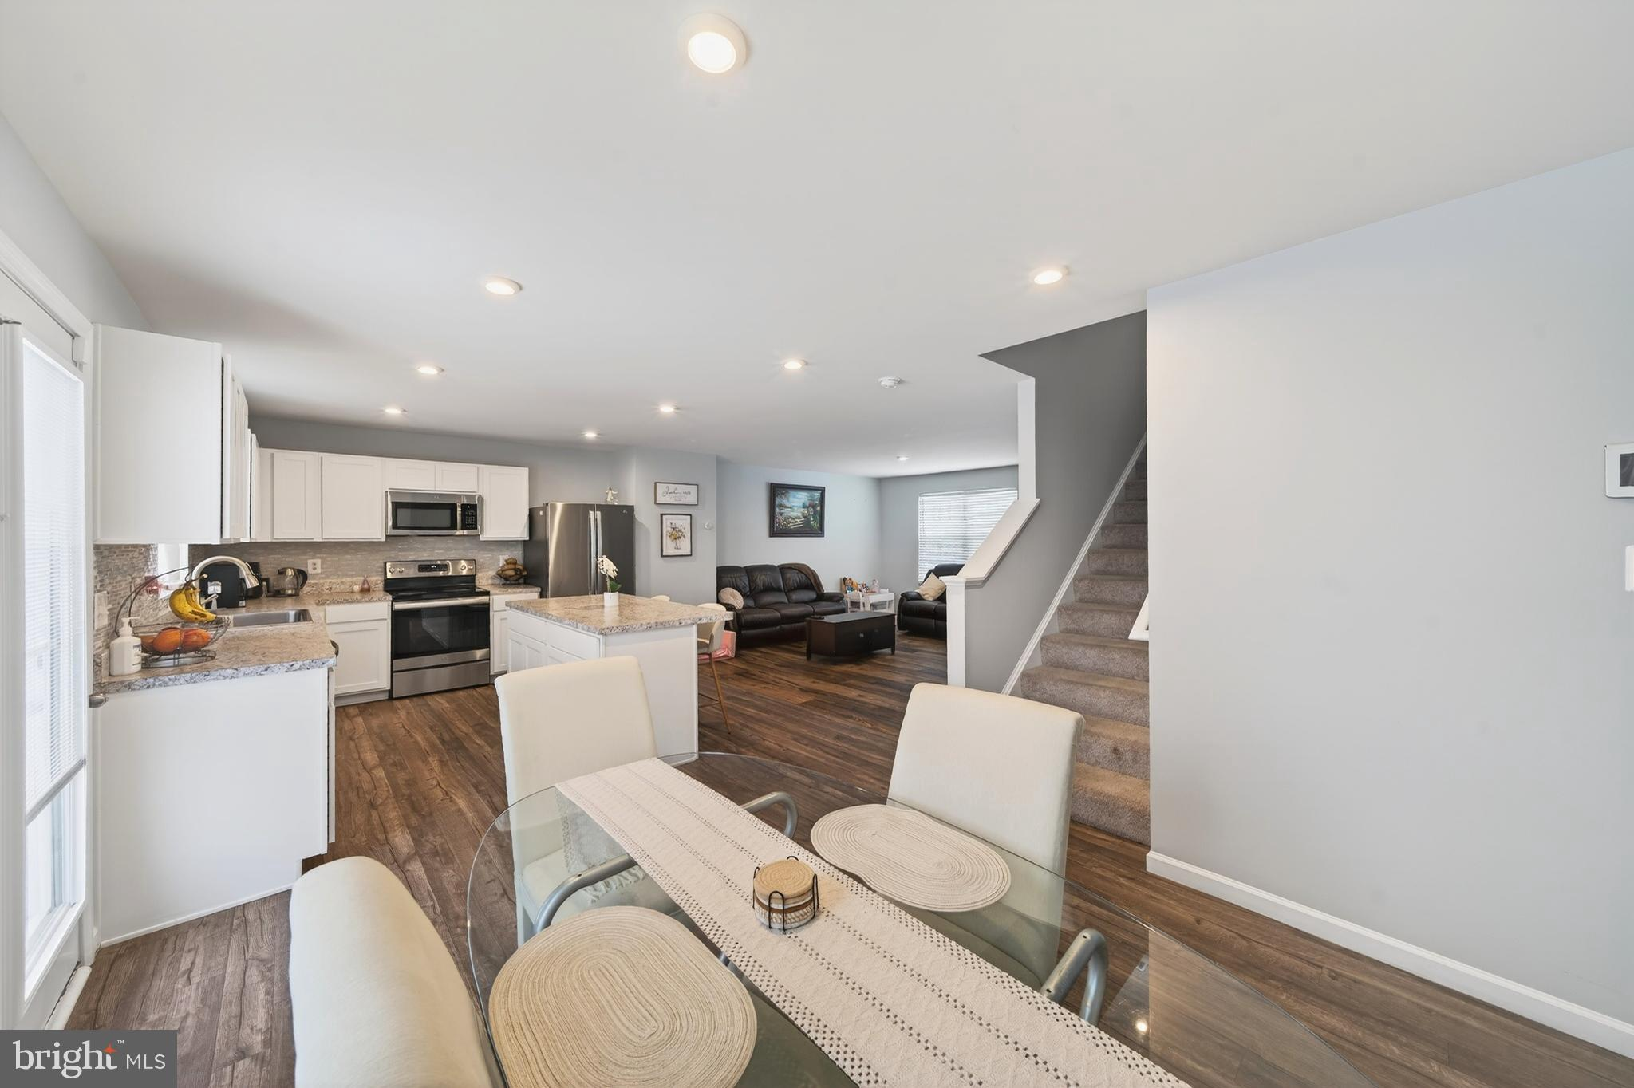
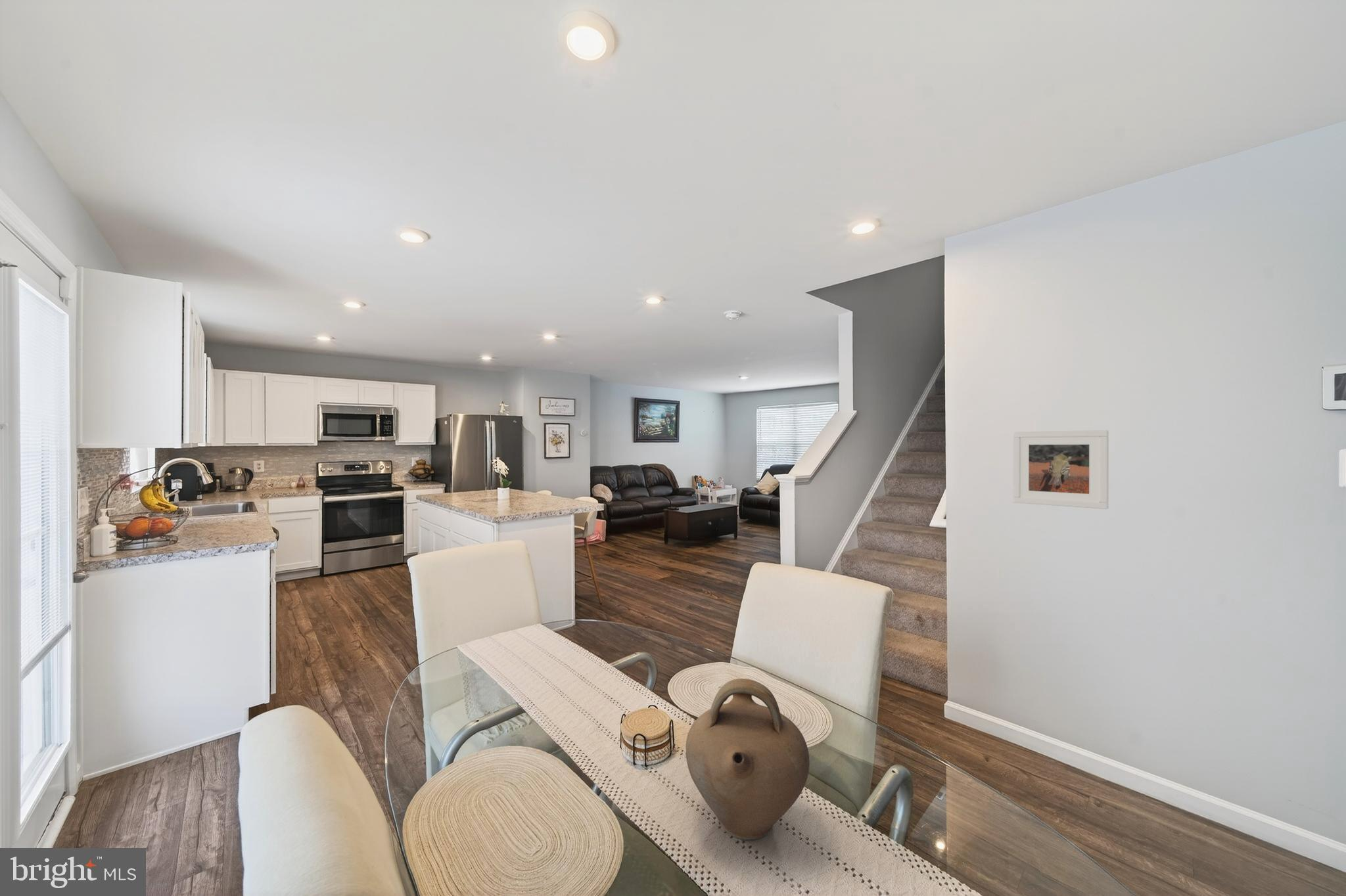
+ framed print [1012,430,1109,510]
+ jug [685,678,810,841]
